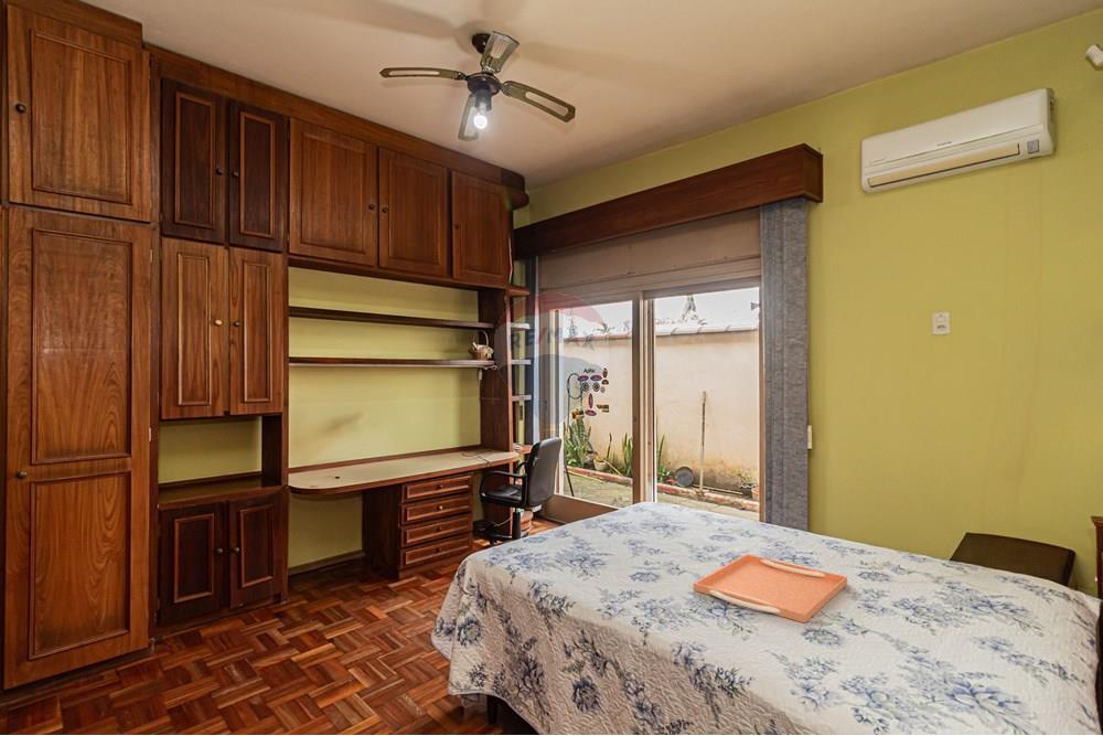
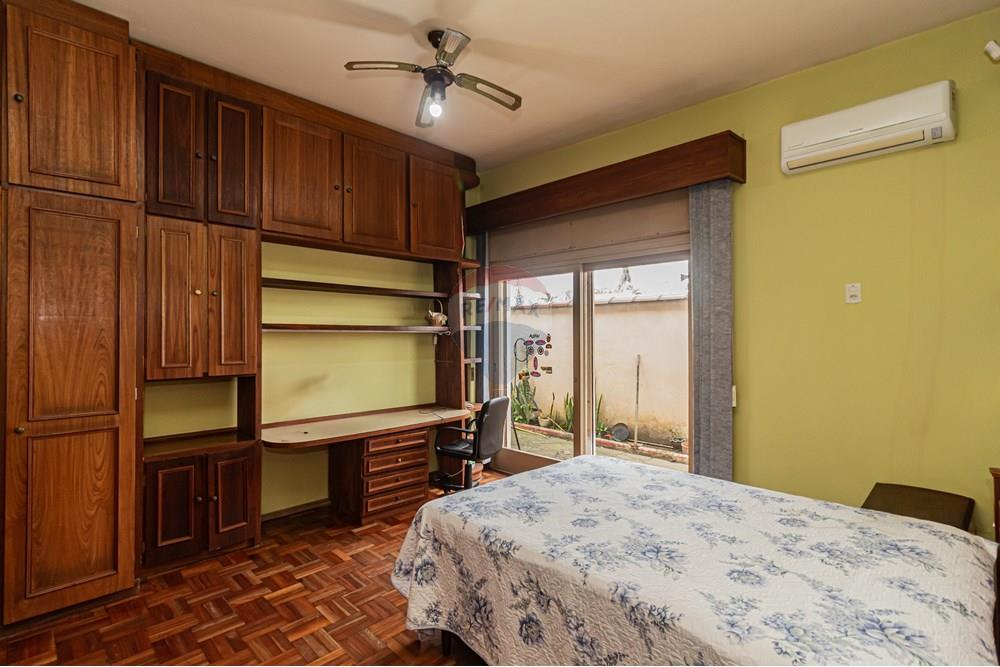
- serving tray [693,553,848,623]
